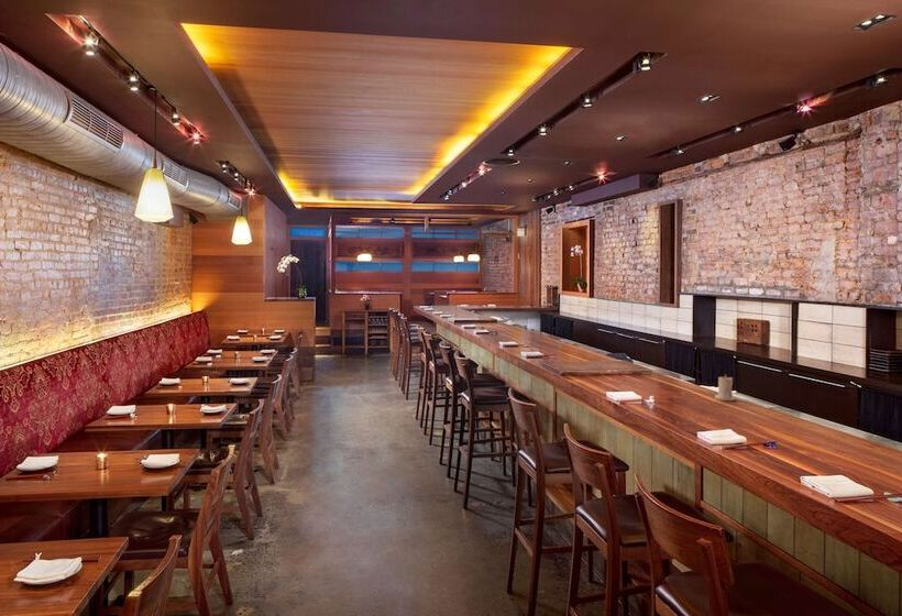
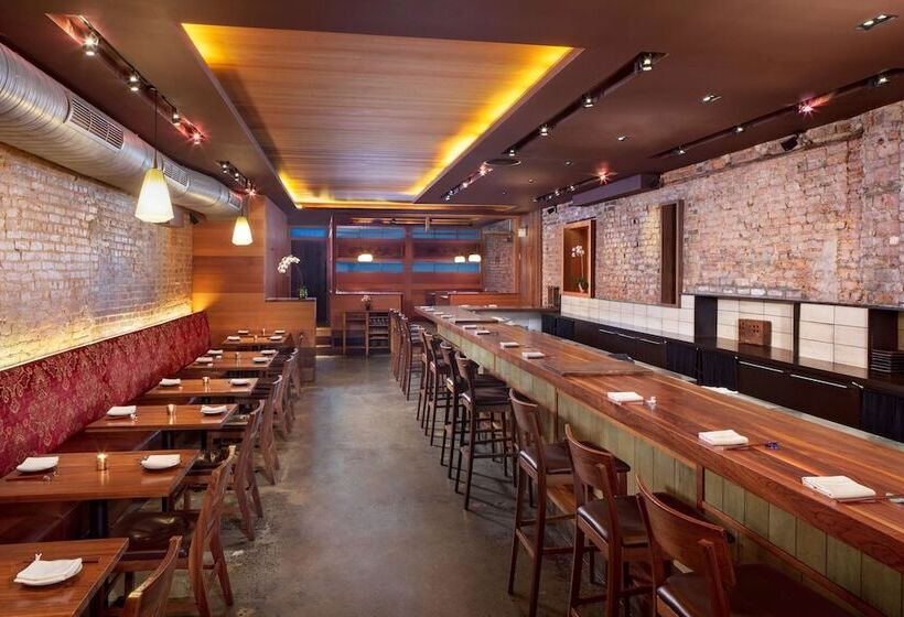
- candle [714,373,737,402]
